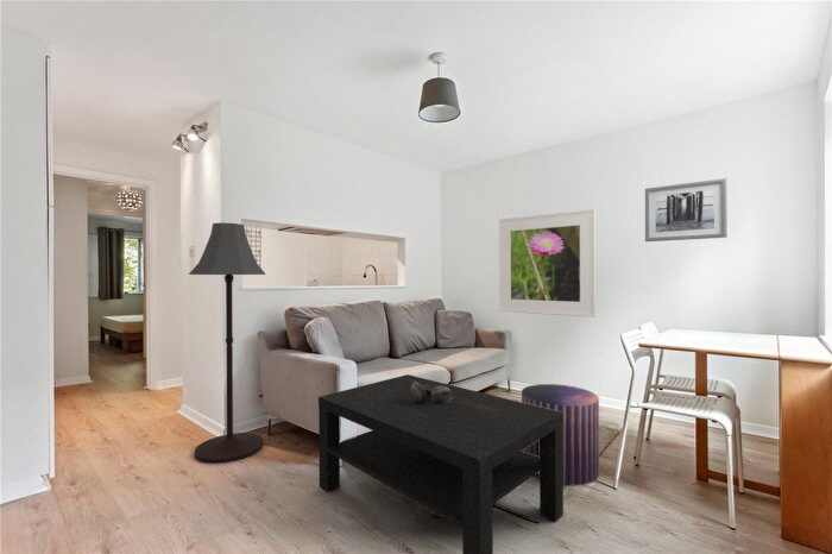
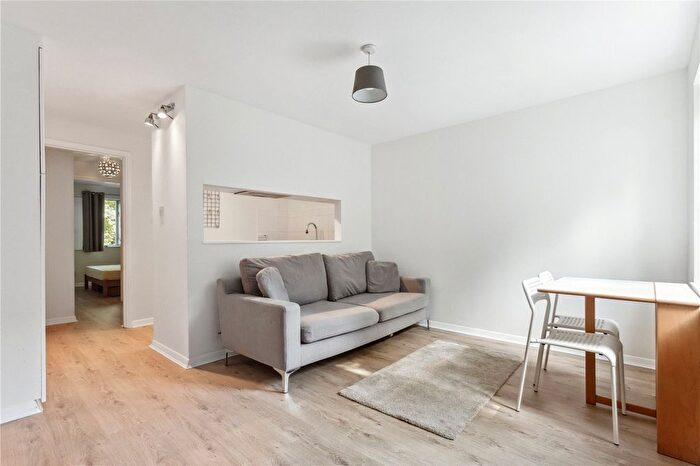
- wall art [644,177,729,243]
- floor lamp [188,221,267,465]
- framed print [498,208,597,319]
- coffee table [317,373,565,554]
- stool [521,383,600,486]
- decorative bowl [411,382,453,404]
